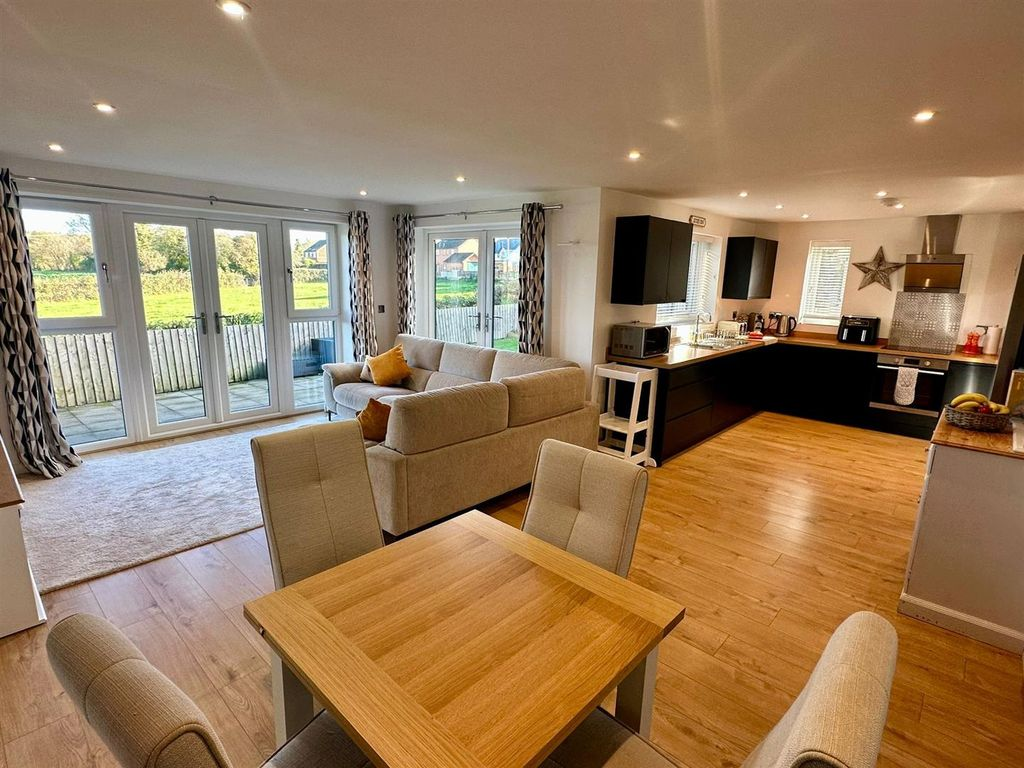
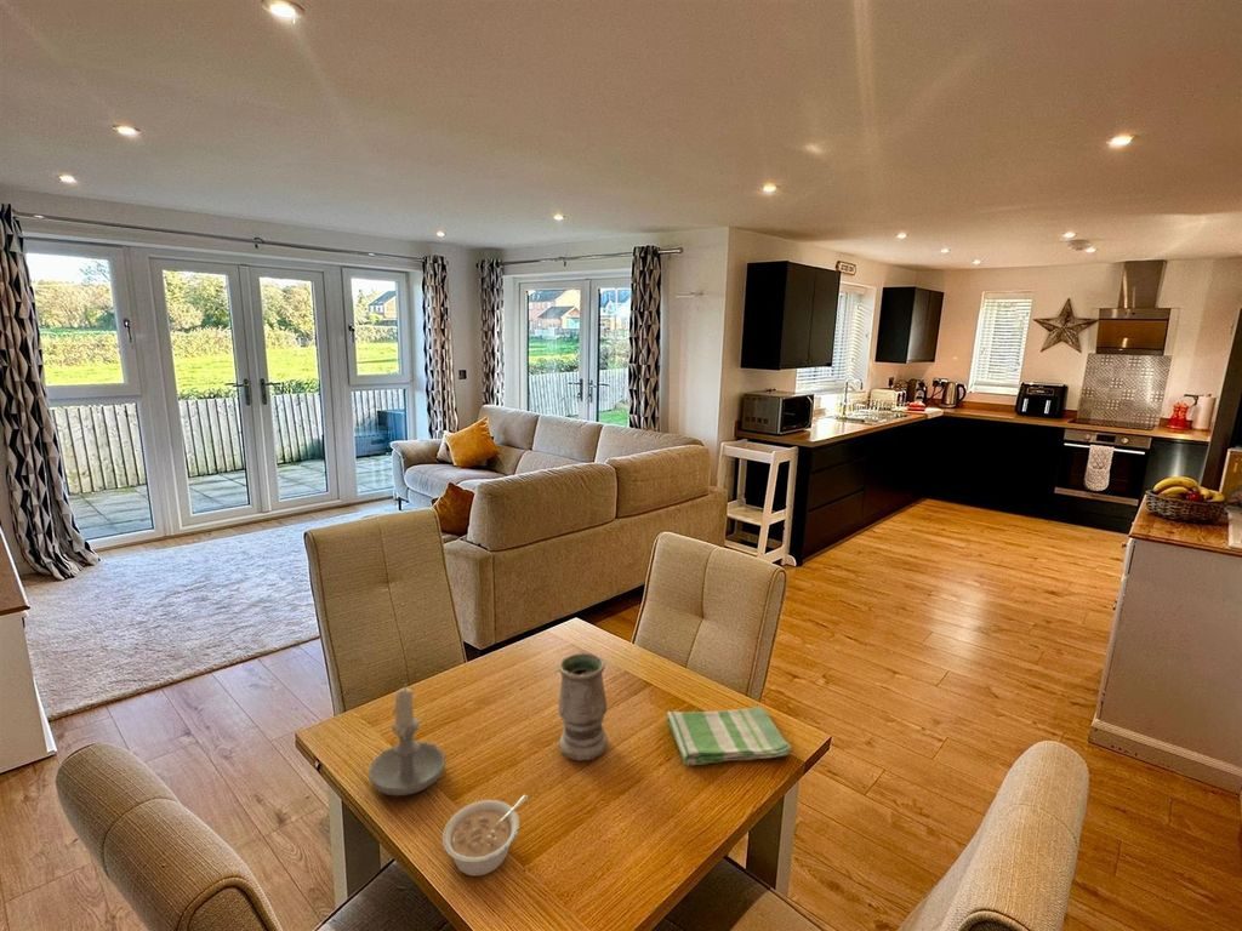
+ dish towel [666,706,793,767]
+ legume [441,794,529,878]
+ candle [368,684,446,796]
+ vase [558,652,609,762]
